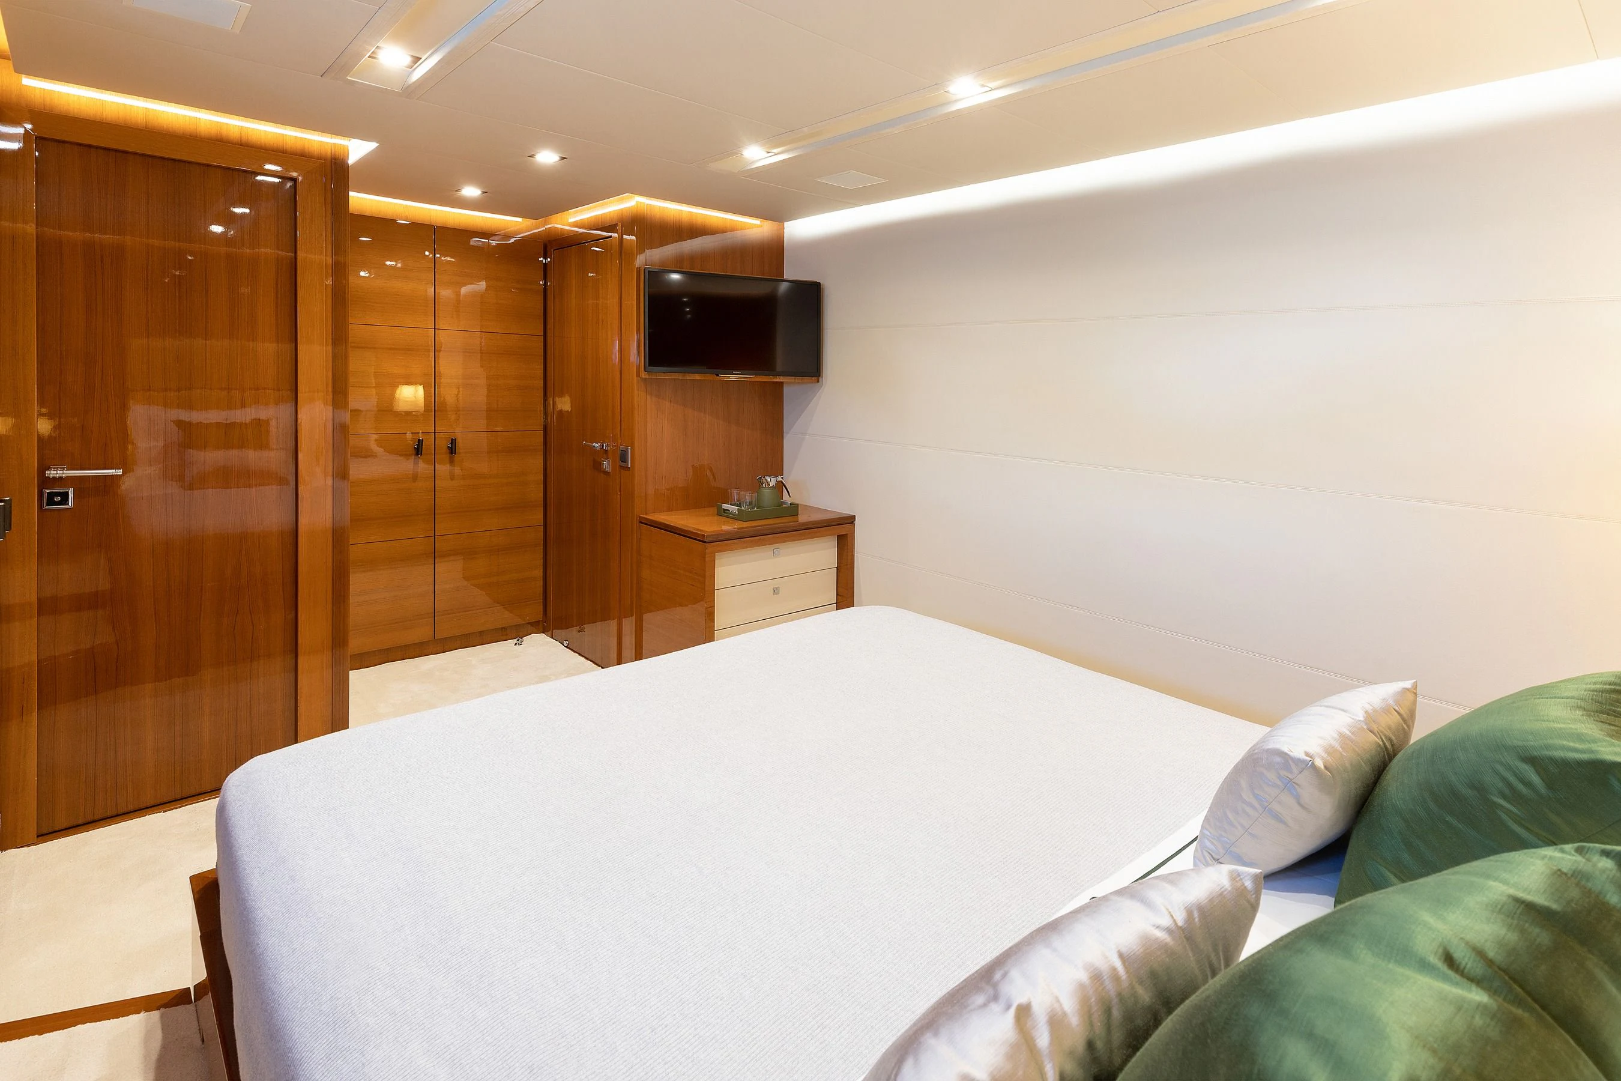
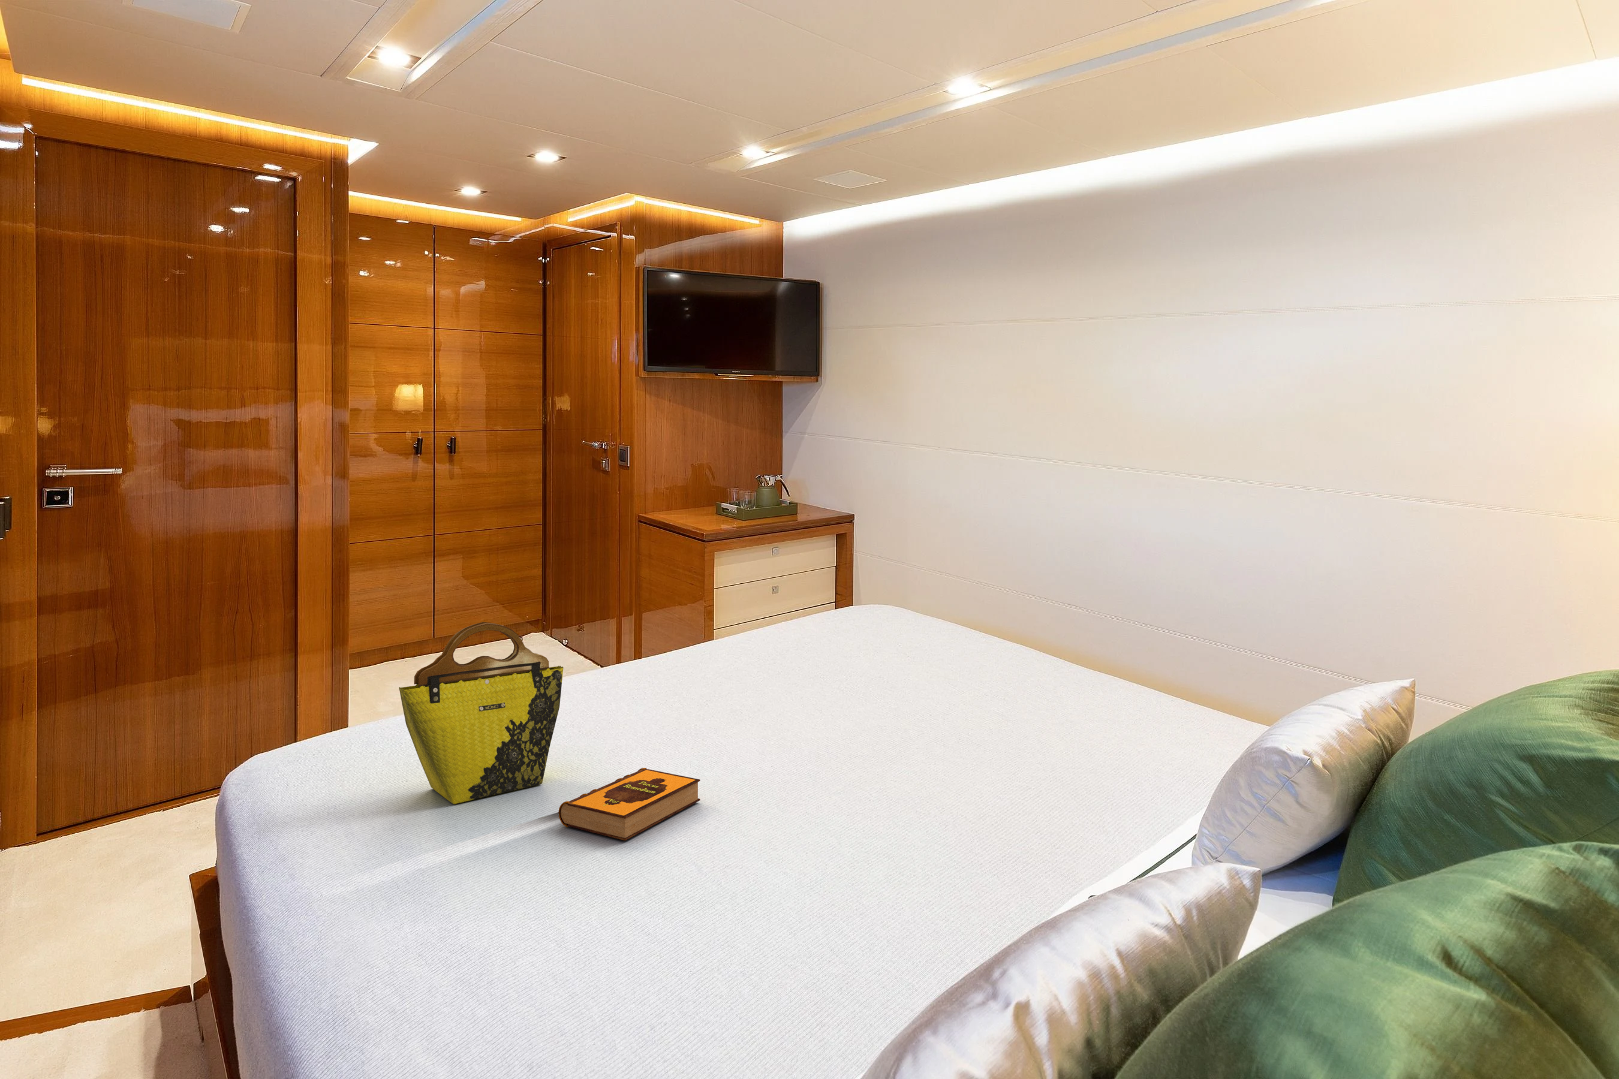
+ hardback book [558,767,701,841]
+ tote bag [399,621,564,804]
